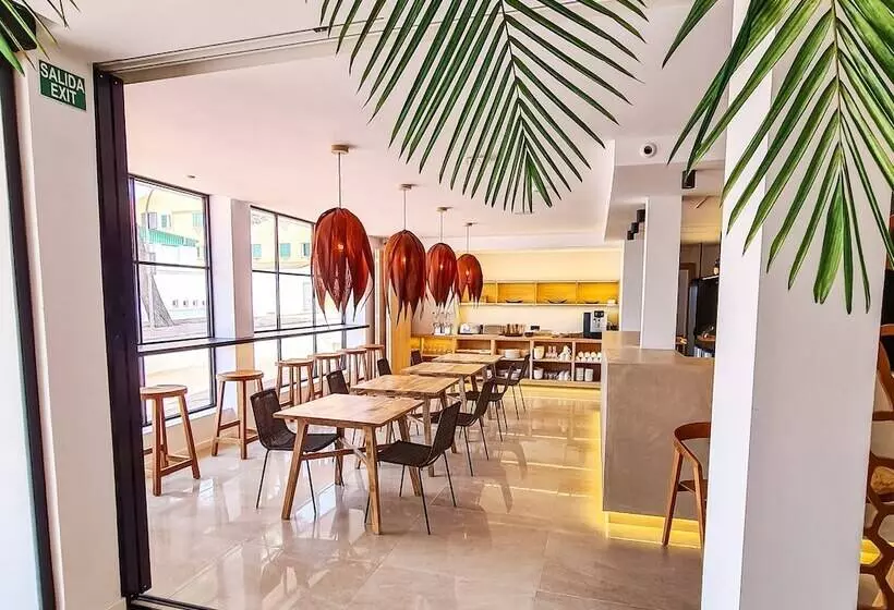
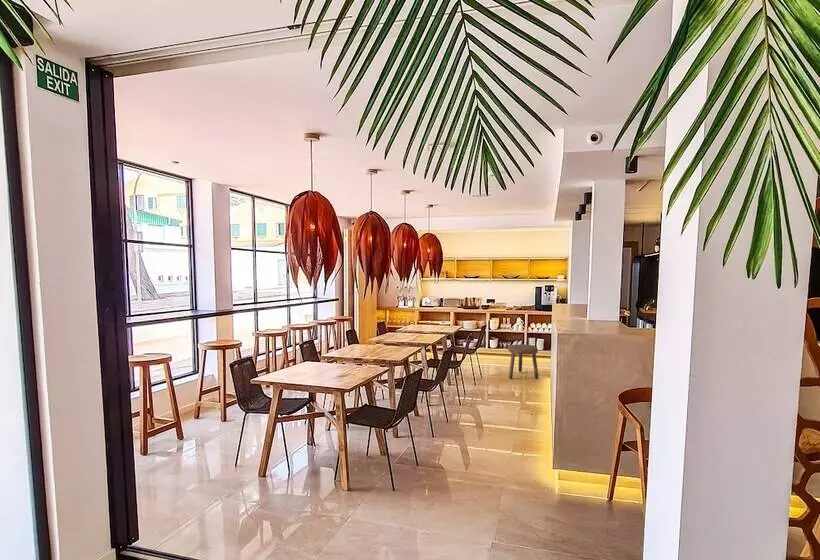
+ stool [507,343,540,380]
